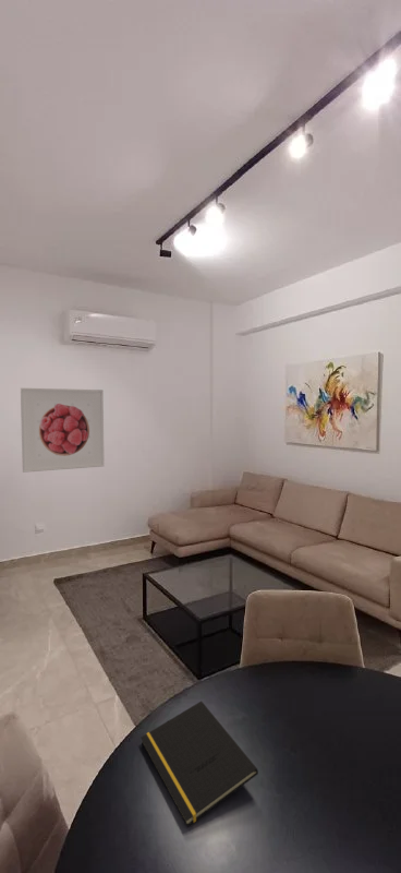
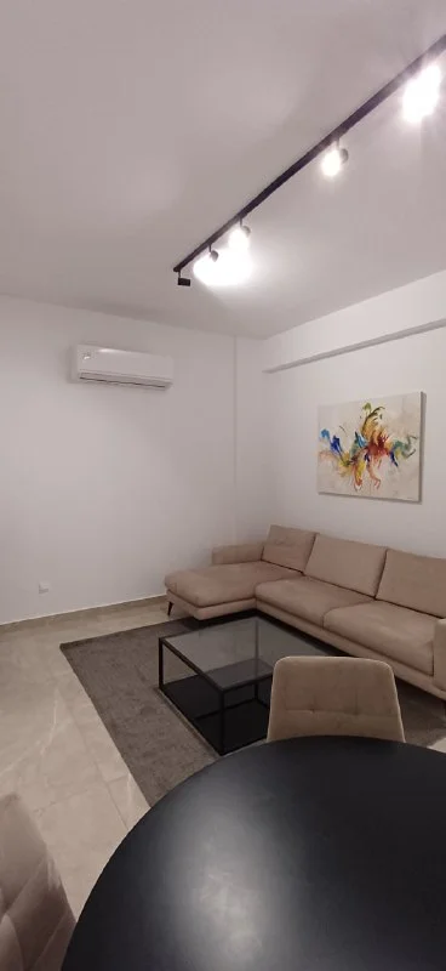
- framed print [20,387,106,474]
- notepad [139,701,259,827]
